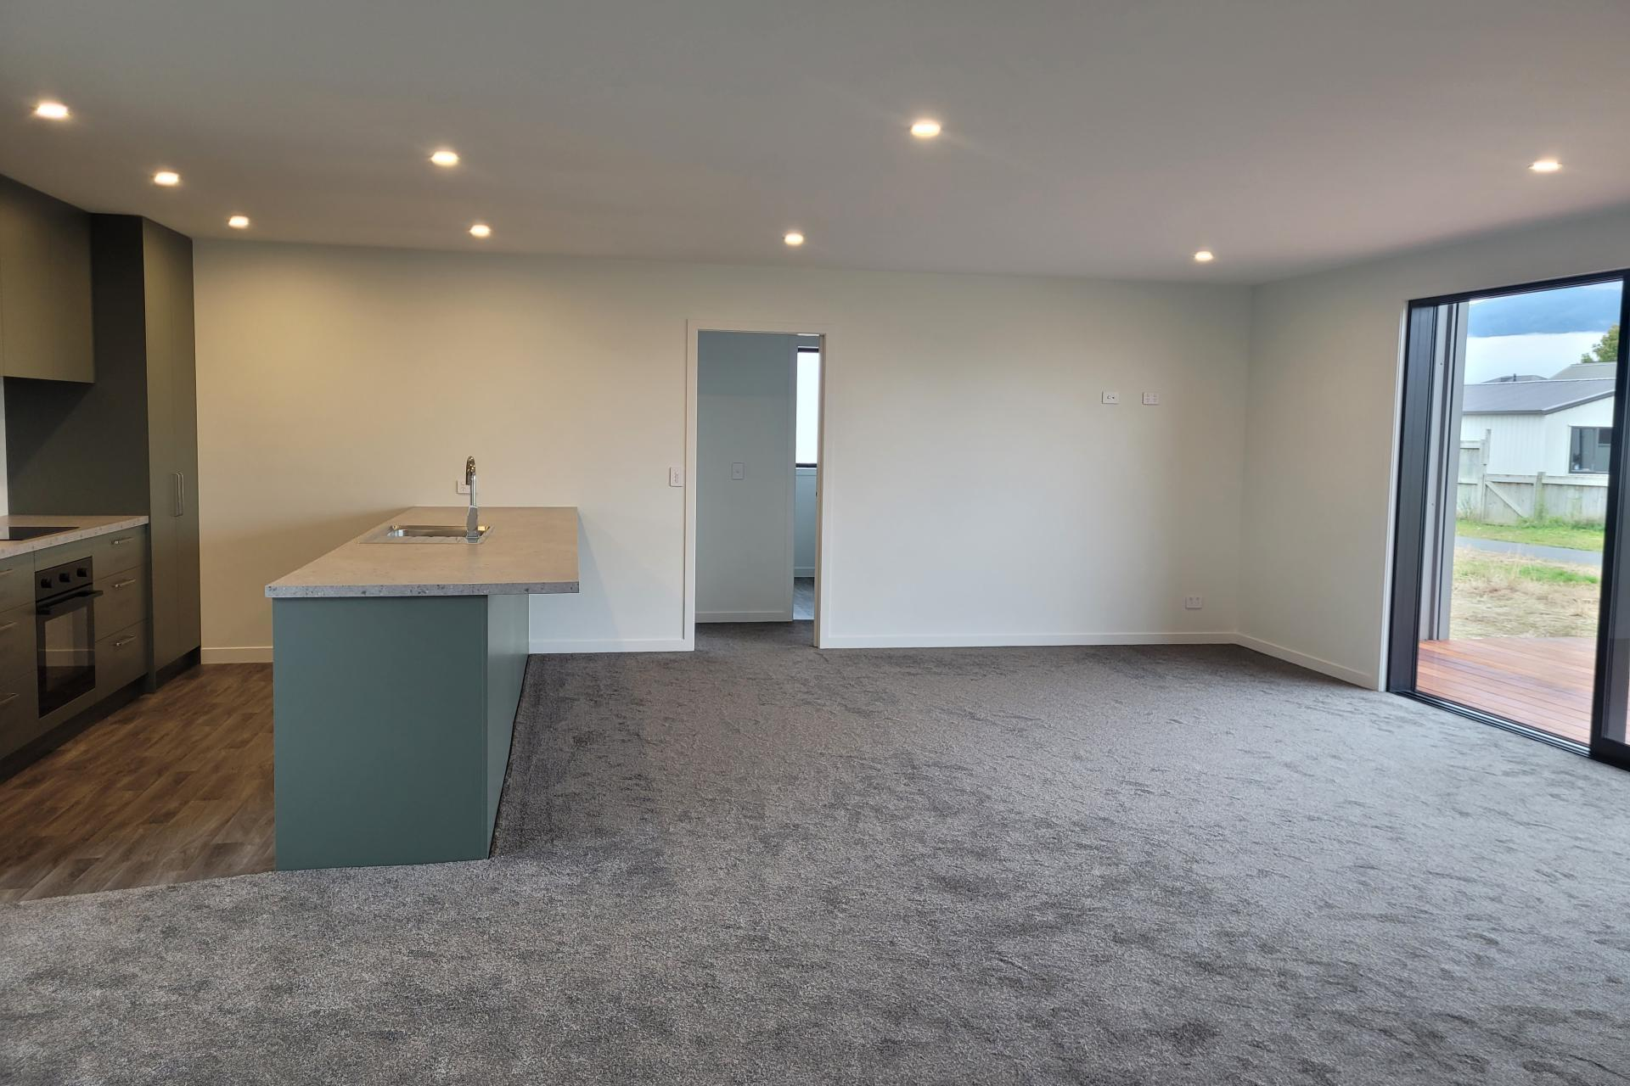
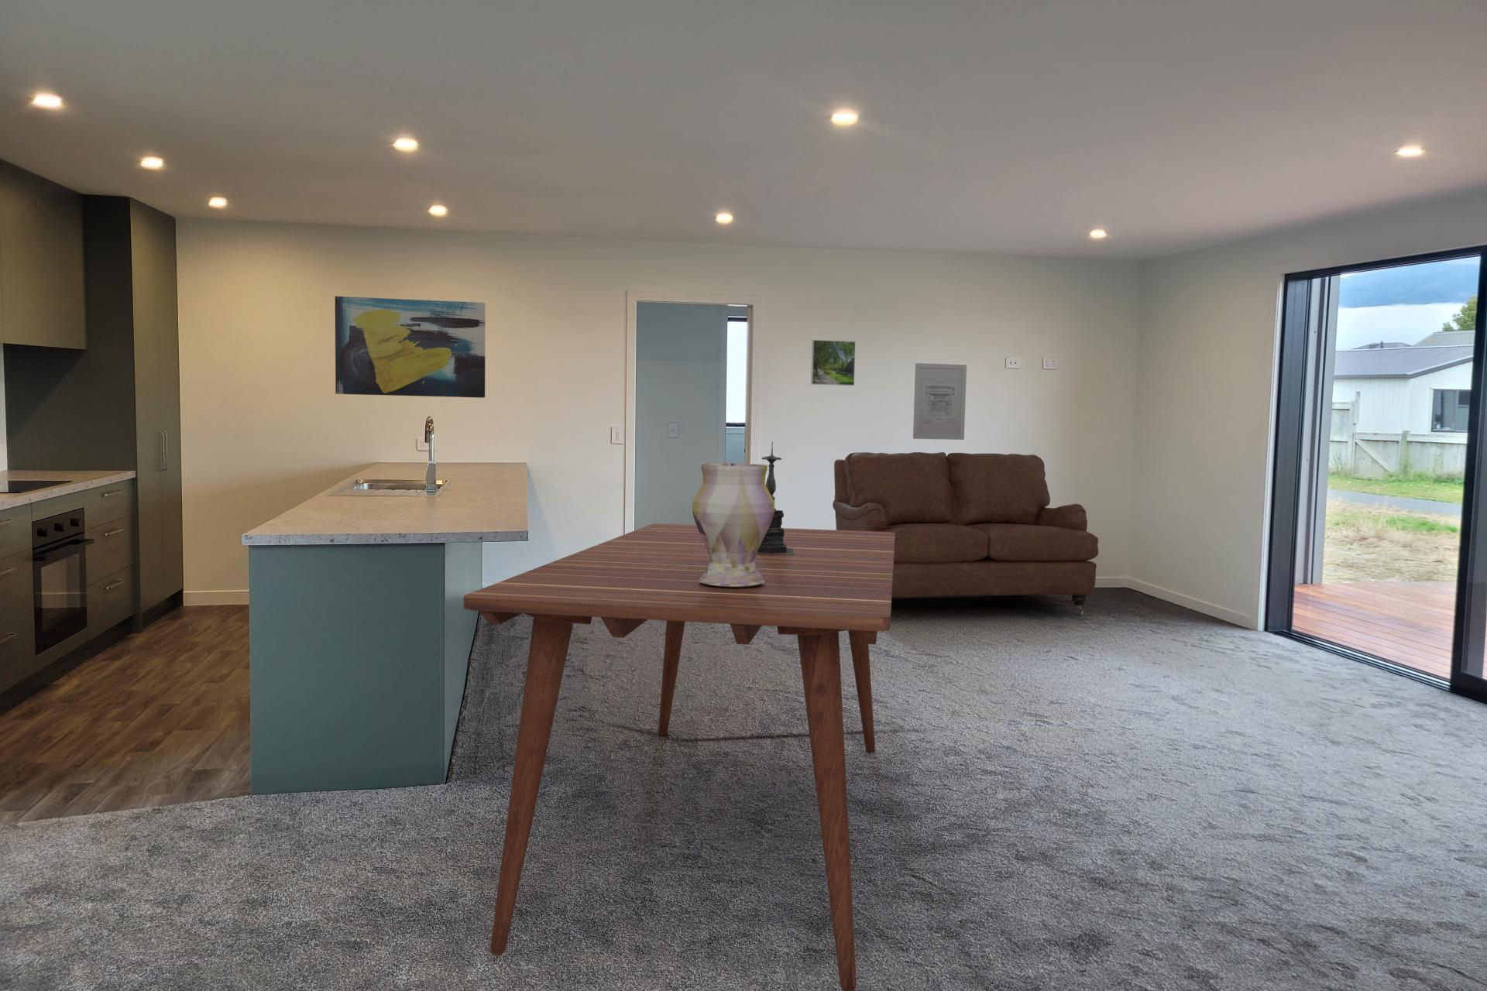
+ wall art [334,295,487,398]
+ vase [691,463,776,587]
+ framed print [810,340,856,386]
+ dining table [464,522,895,991]
+ sofa [832,451,1099,616]
+ candle holder [757,440,794,555]
+ wall art [913,363,967,440]
